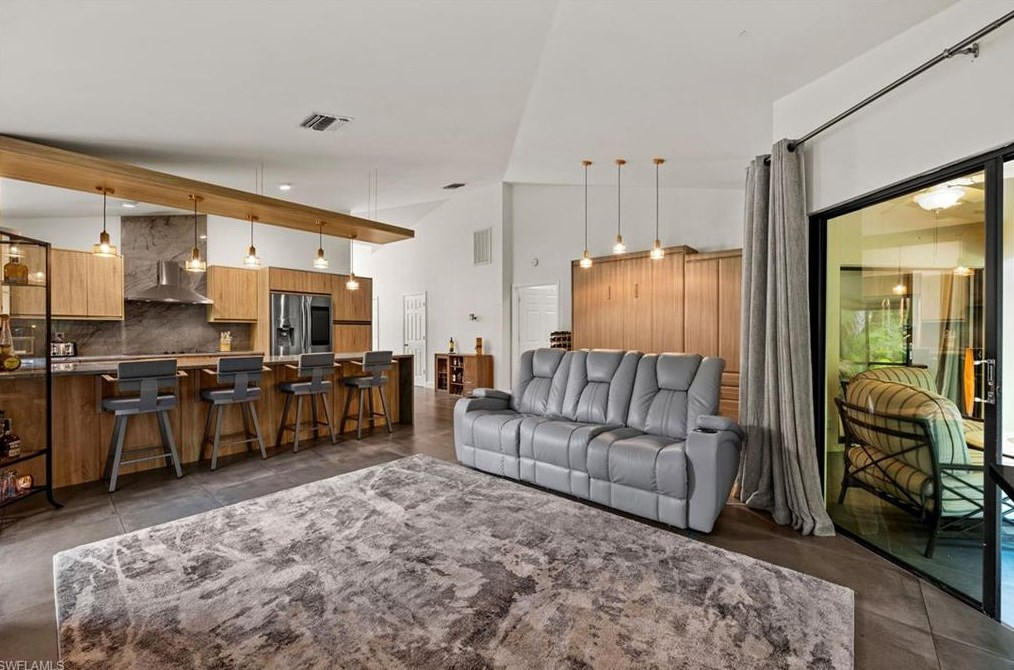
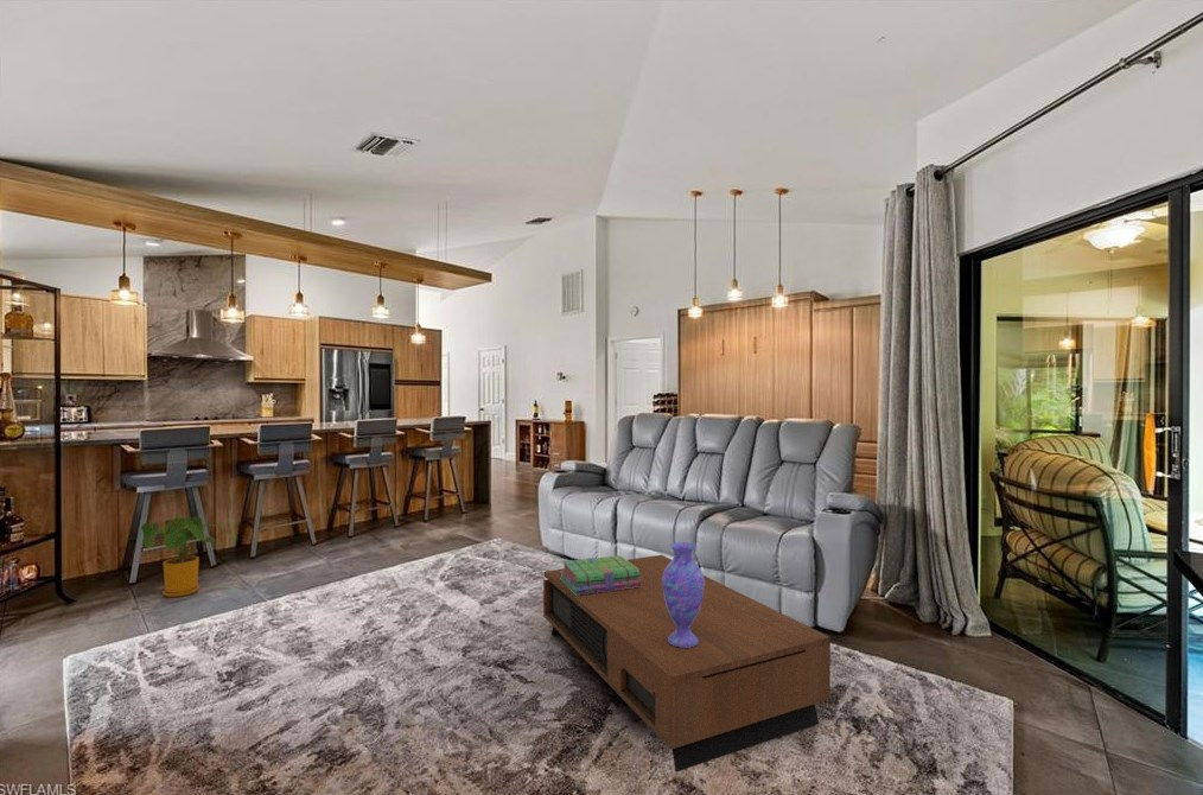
+ coffee table [542,554,832,772]
+ house plant [140,509,218,598]
+ stack of books [560,554,642,596]
+ vase [662,541,705,648]
